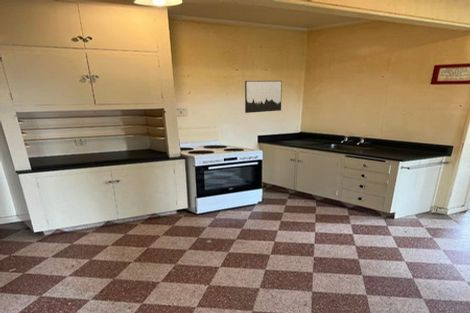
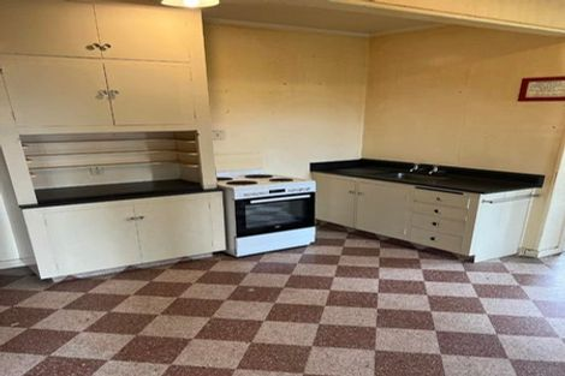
- wall art [244,80,283,114]
